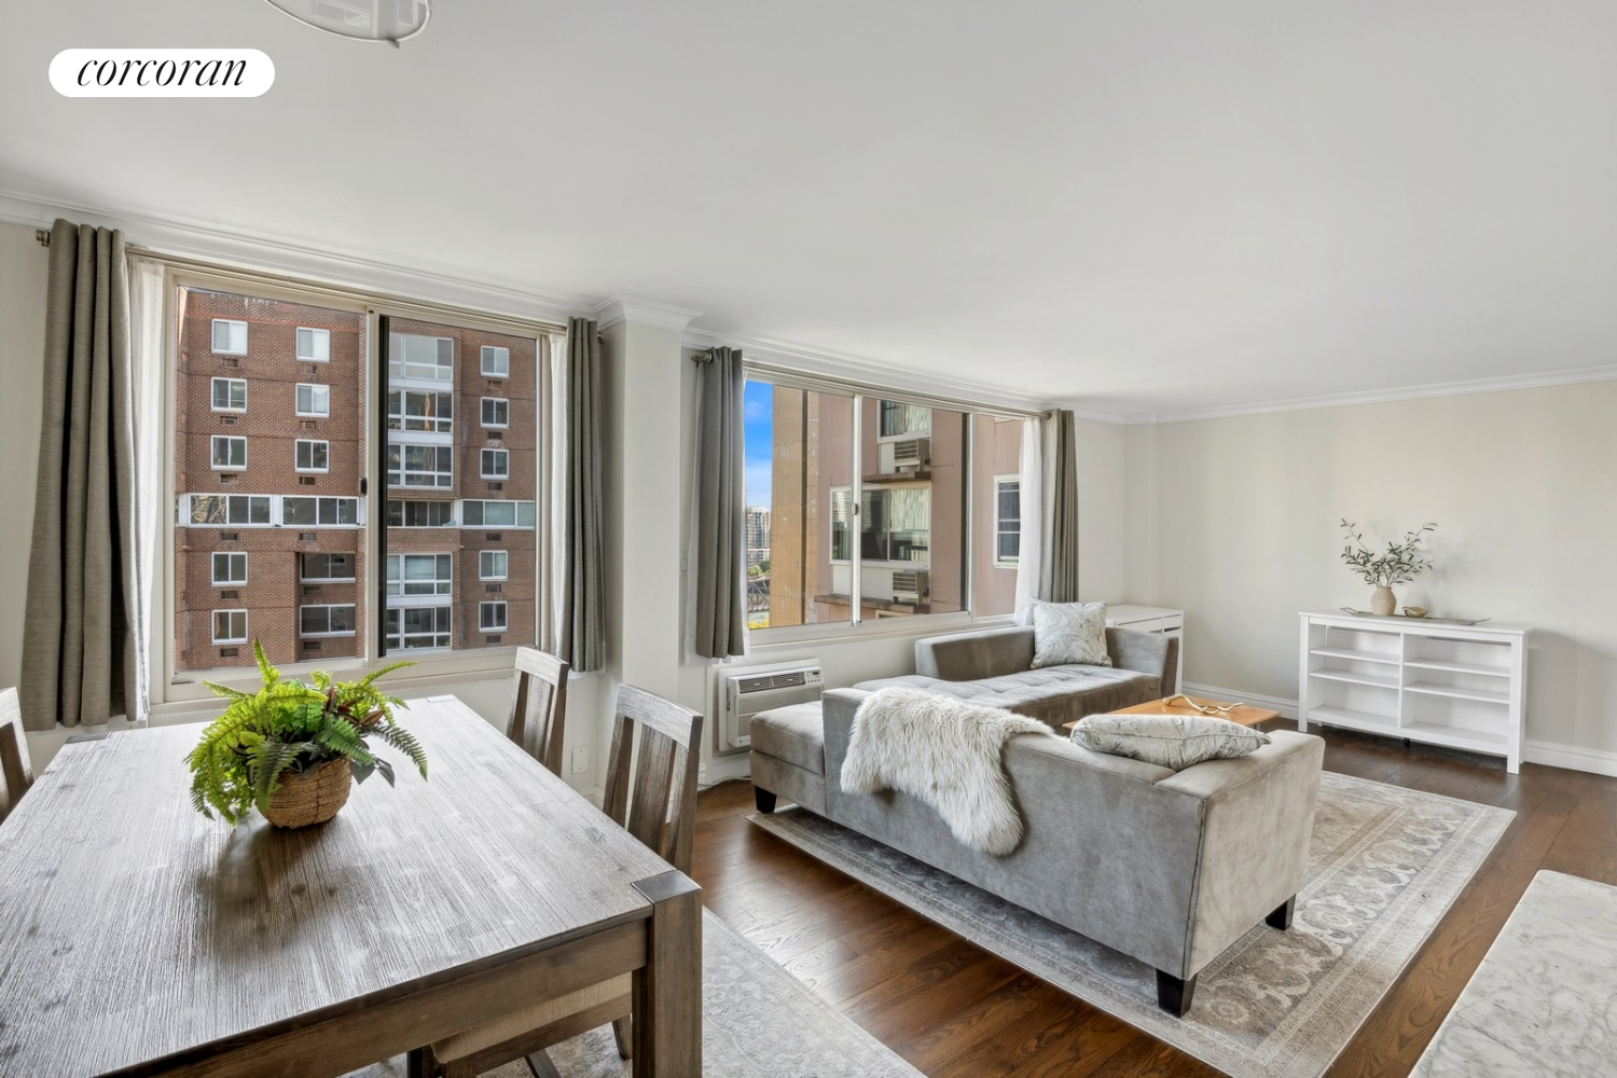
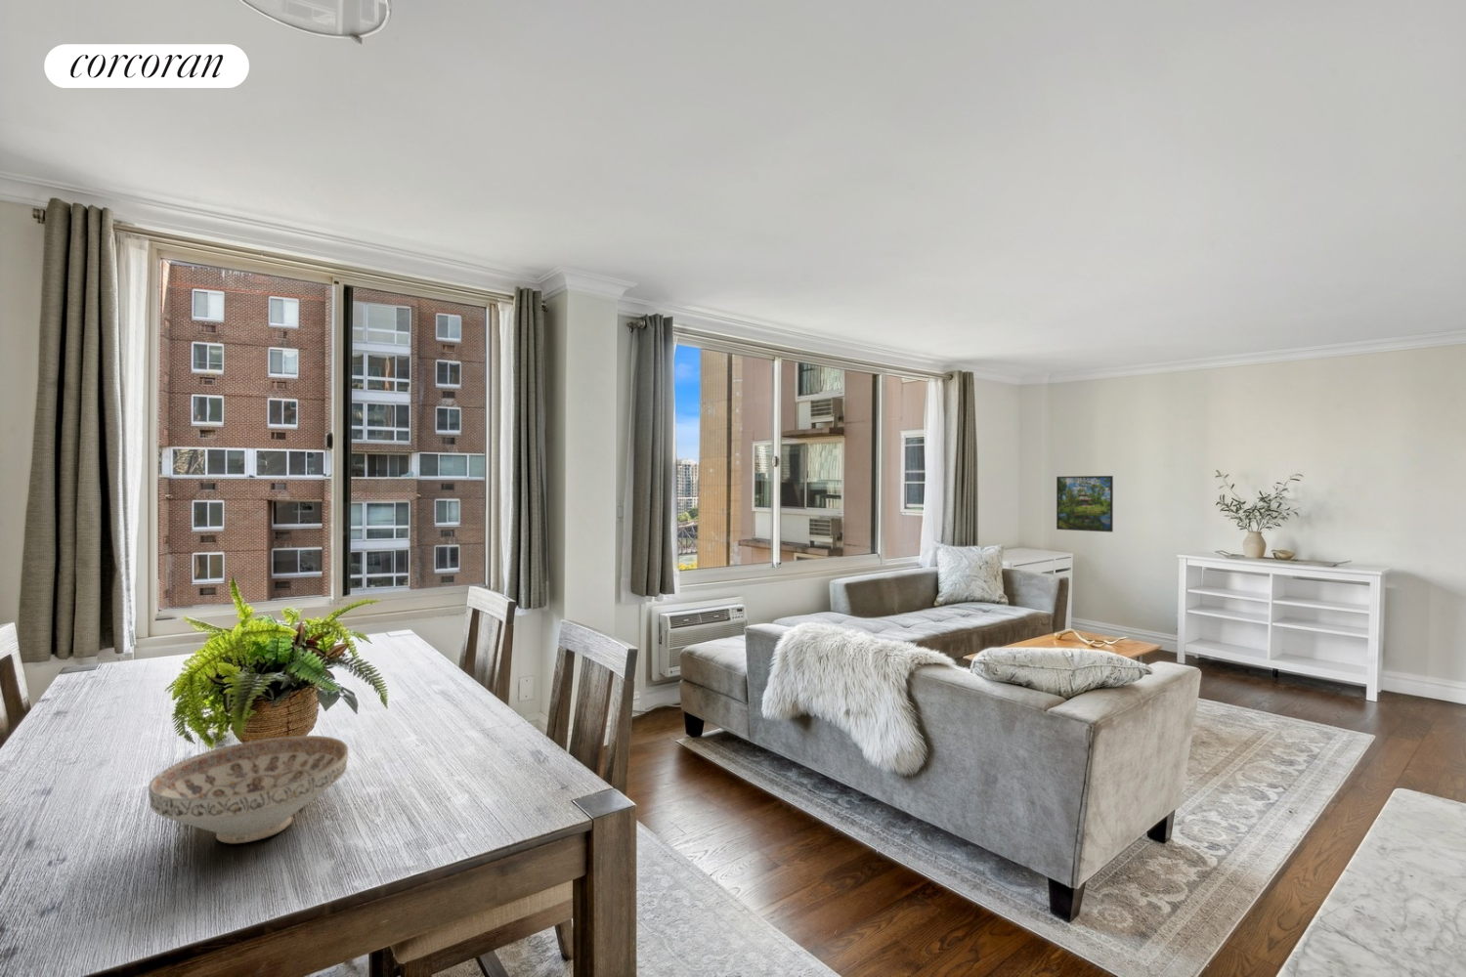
+ decorative bowl [147,735,349,844]
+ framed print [1056,474,1114,533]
